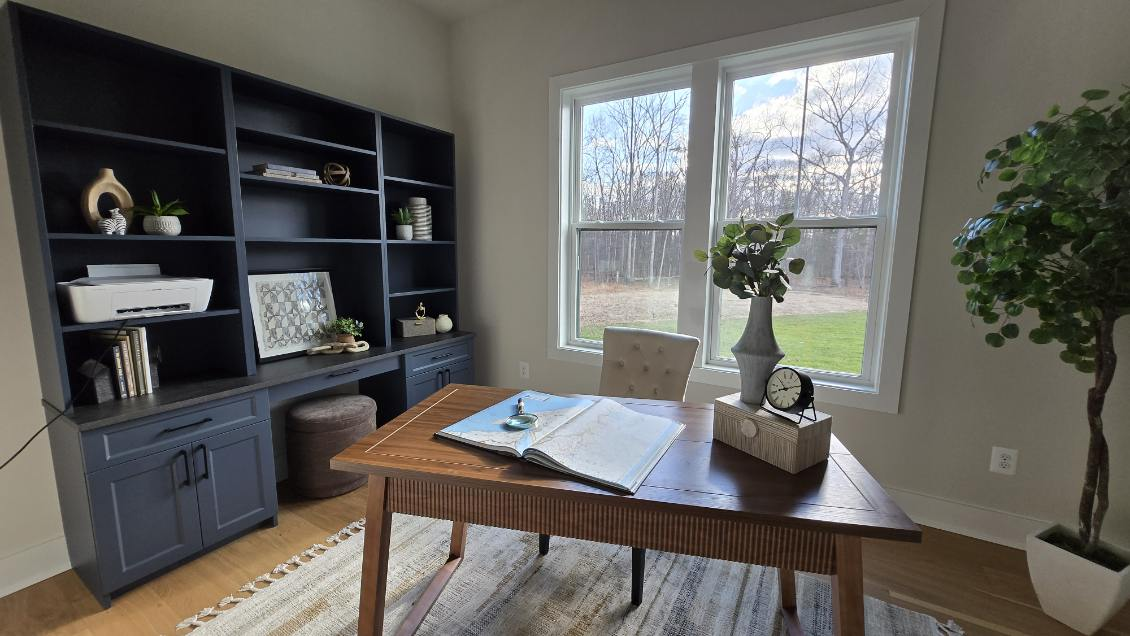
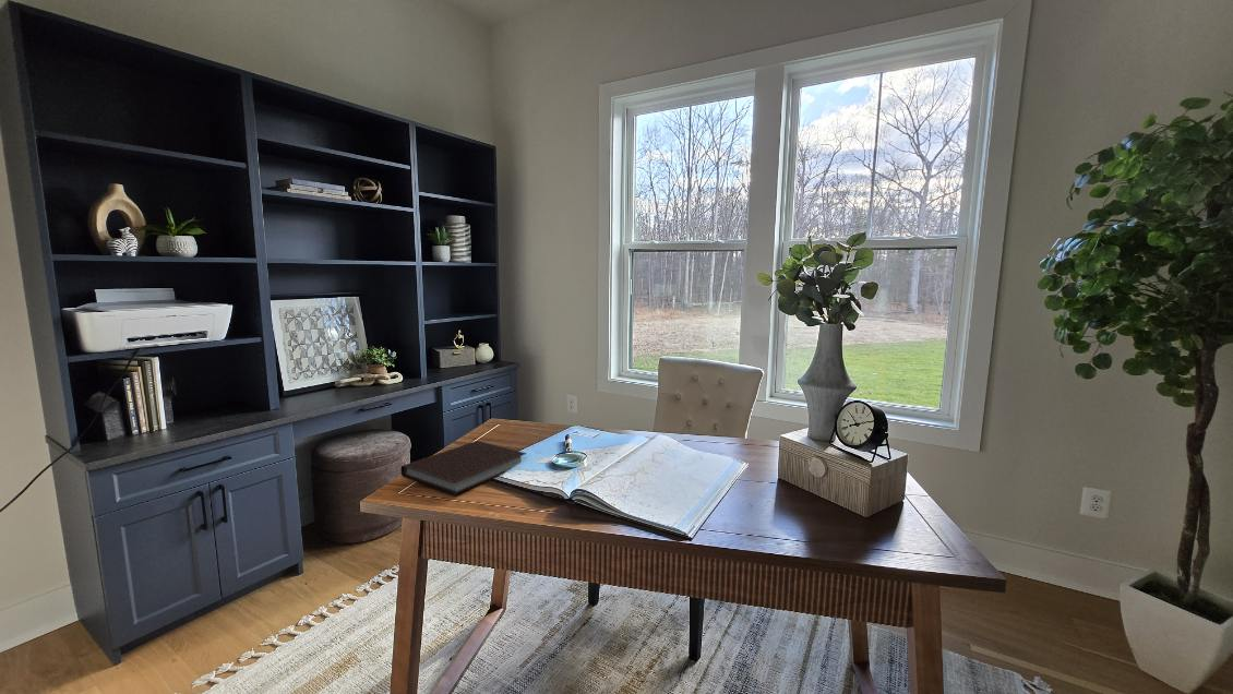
+ notebook [400,440,528,496]
